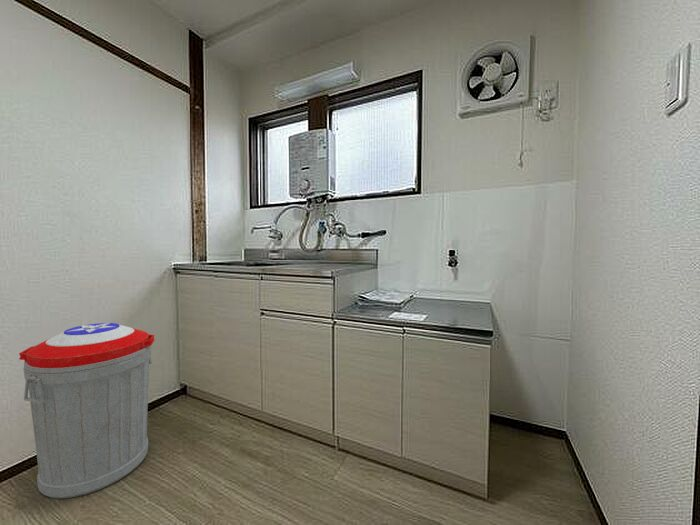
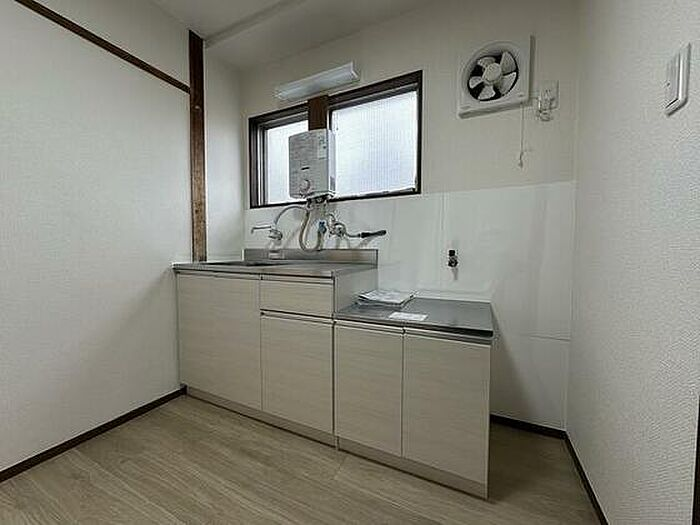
- trash can [18,322,156,499]
